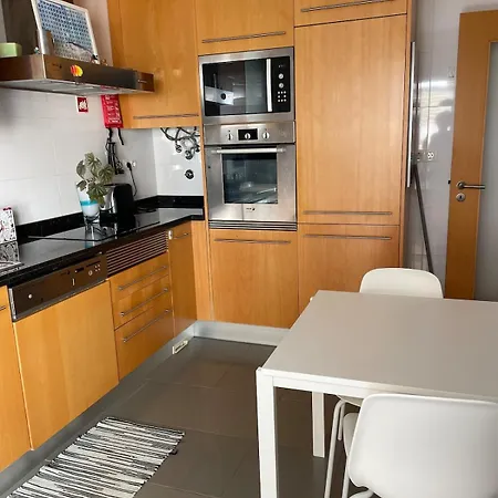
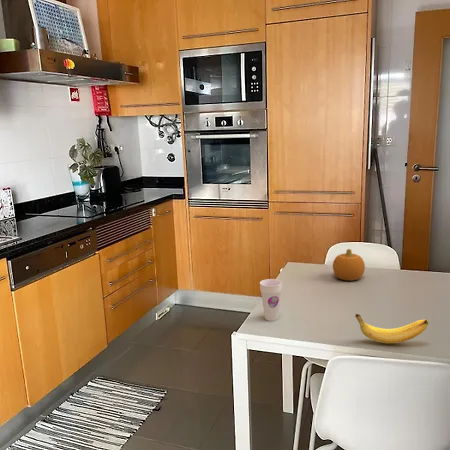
+ banana [354,313,430,344]
+ cup [259,278,283,322]
+ fruit [332,248,366,282]
